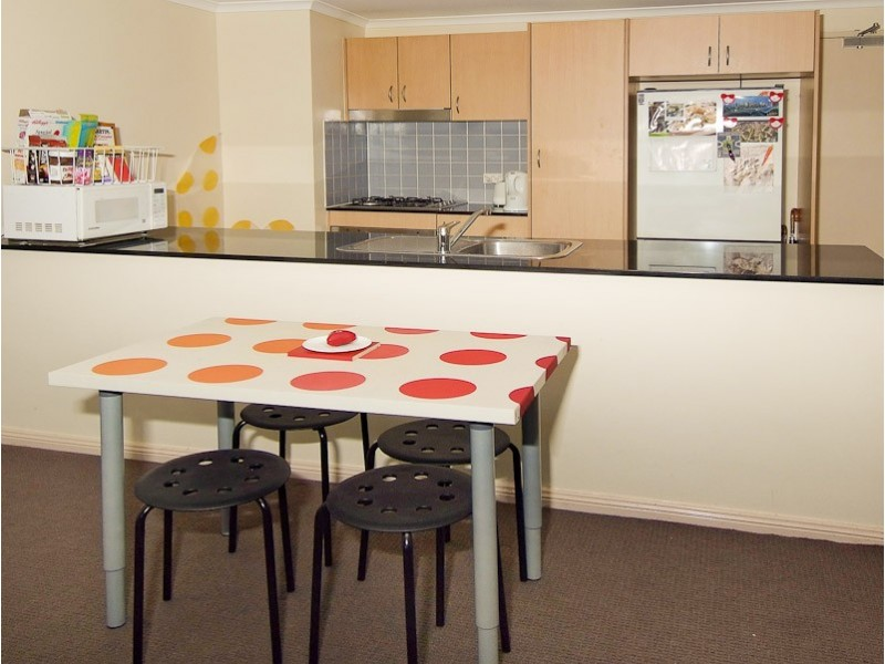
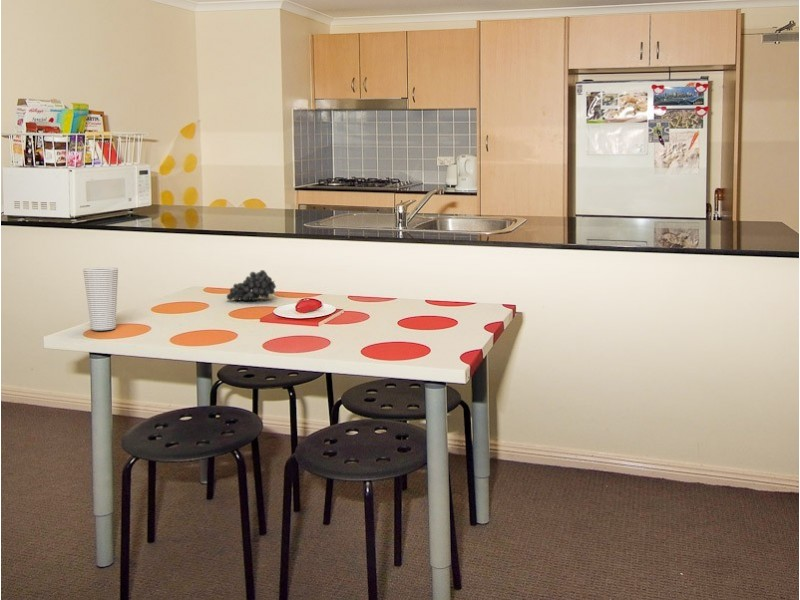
+ cup [82,267,119,331]
+ fruit [226,269,277,301]
